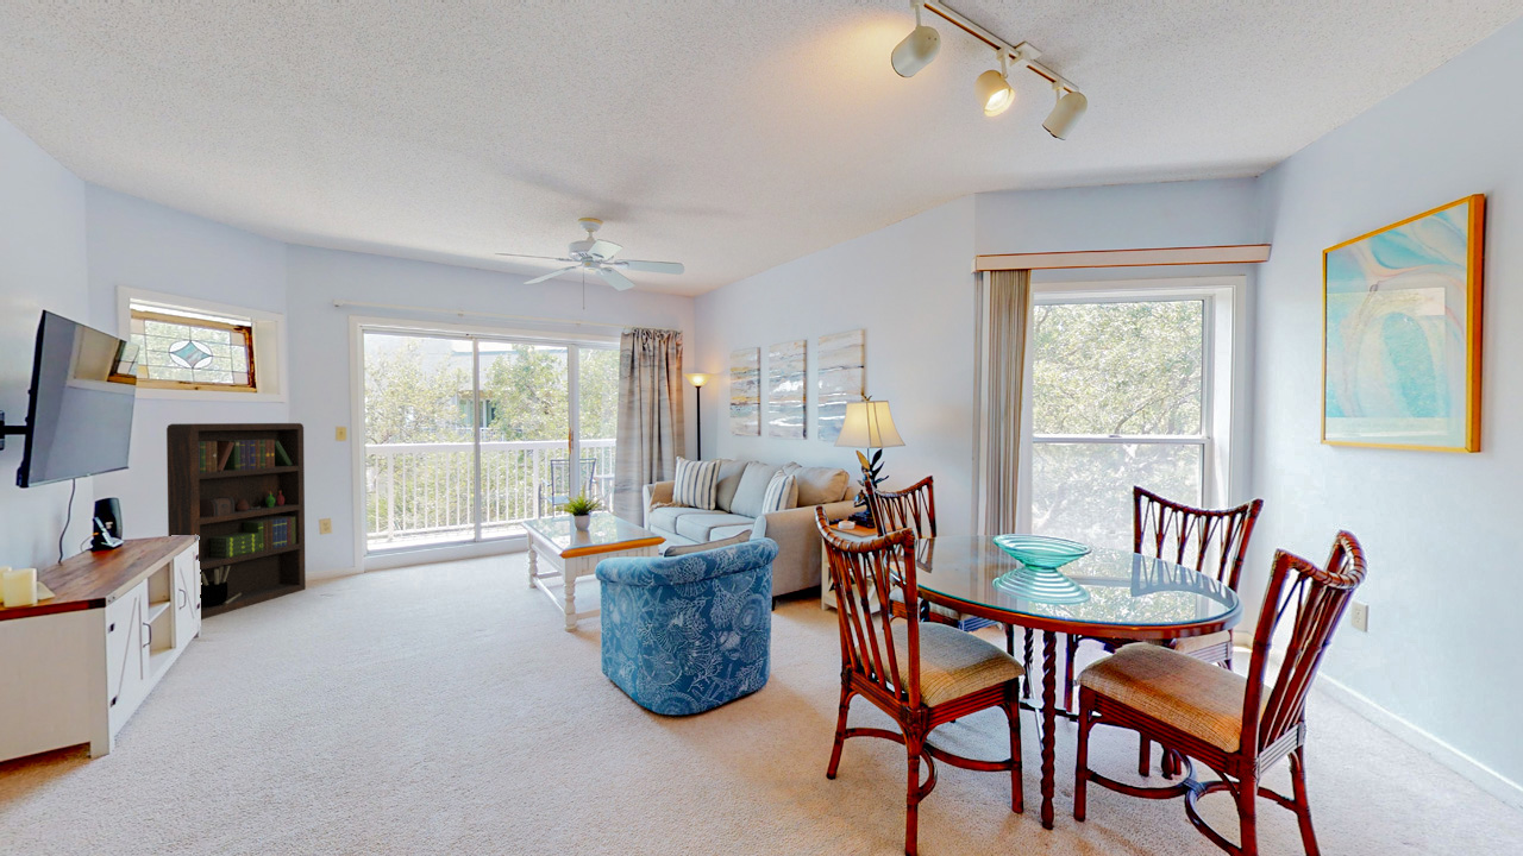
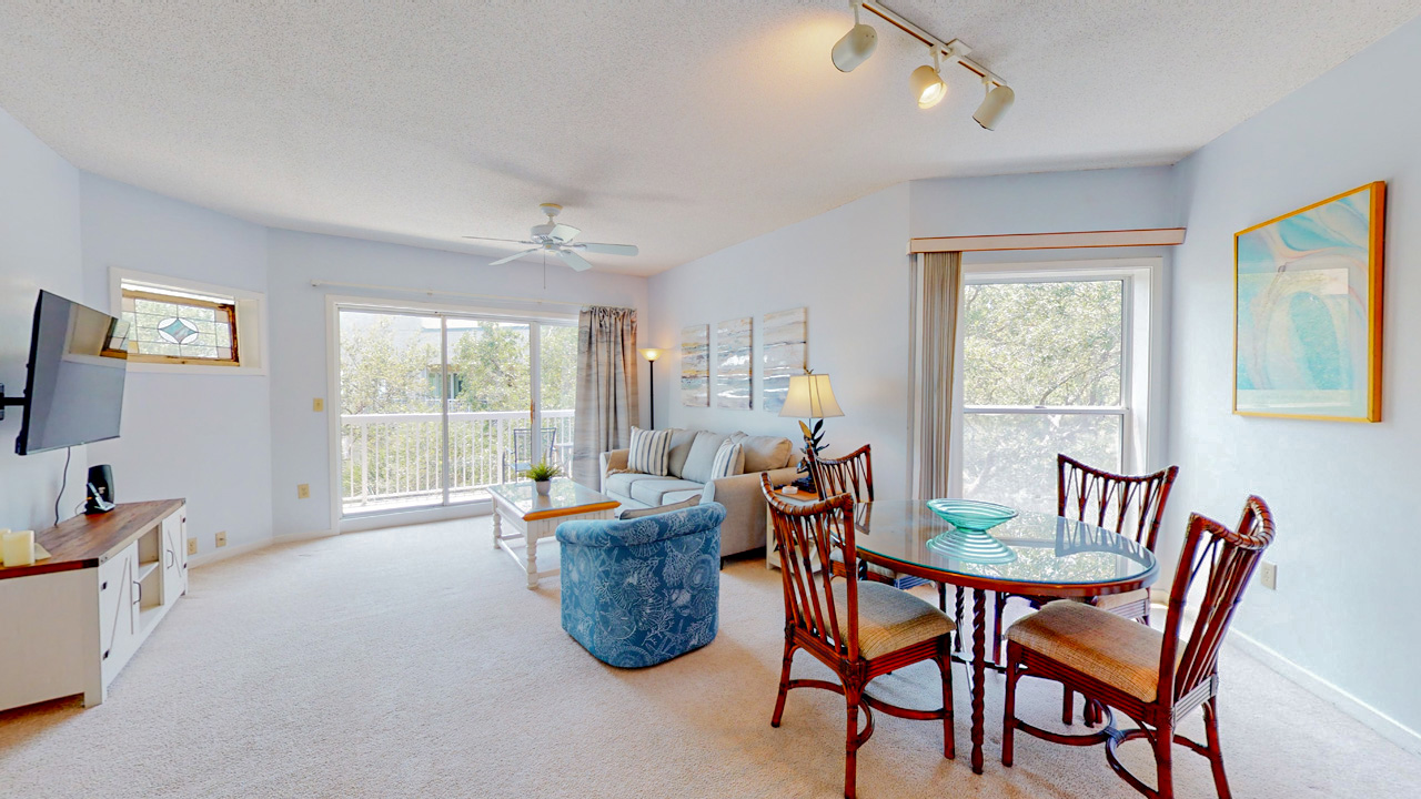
- bookcase [165,422,307,621]
